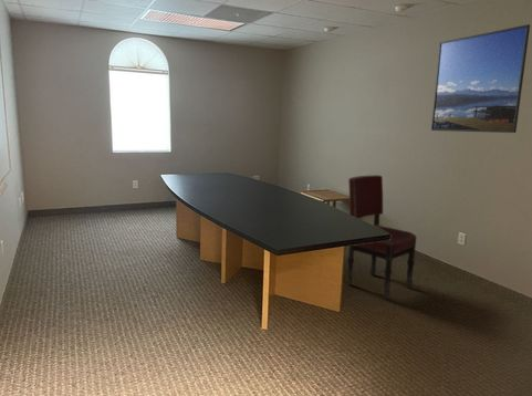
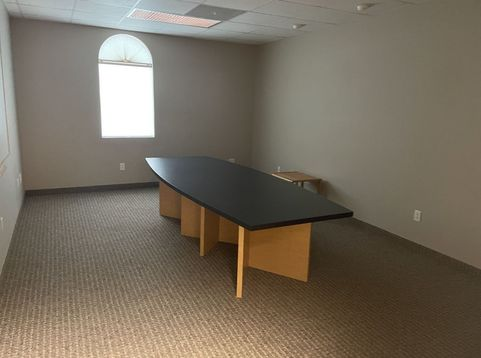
- dining chair [345,174,417,300]
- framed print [430,23,531,134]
